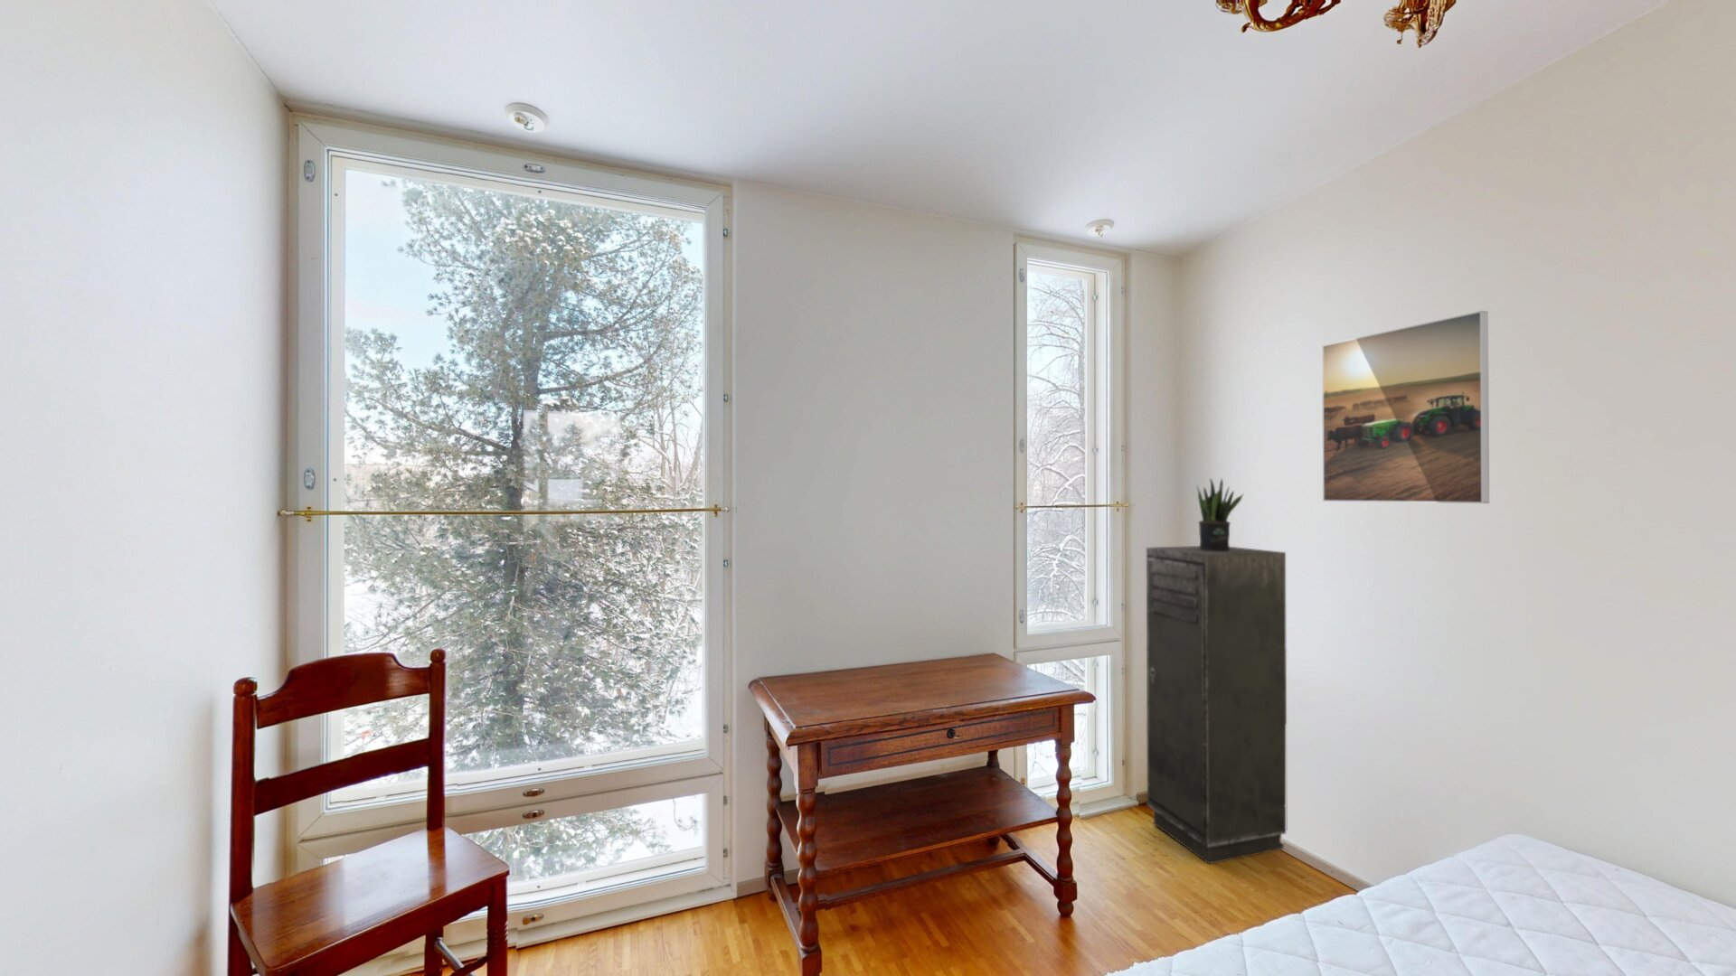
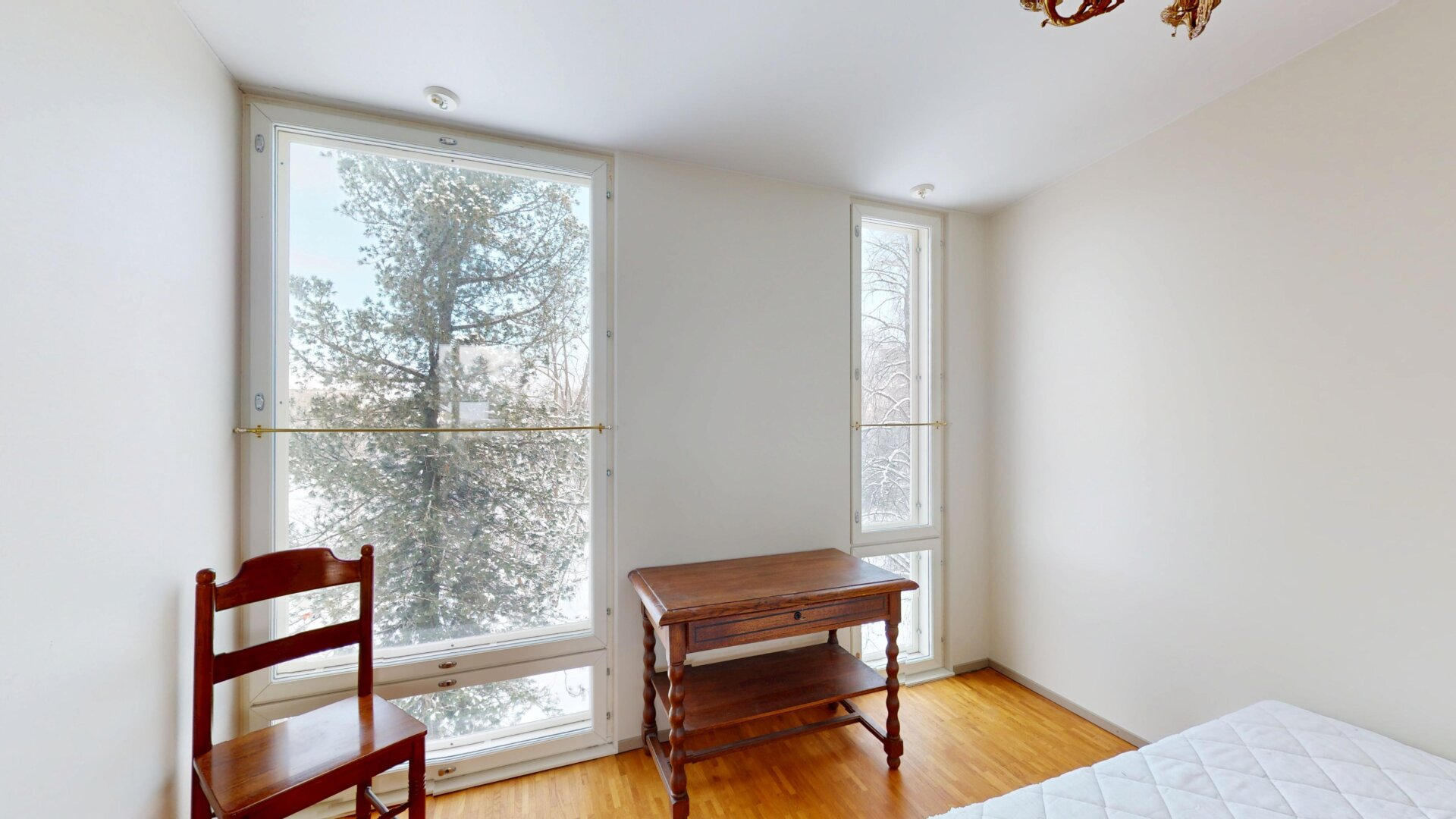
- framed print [1321,310,1490,504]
- potted plant [1196,477,1244,552]
- storage cabinet [1146,545,1288,865]
